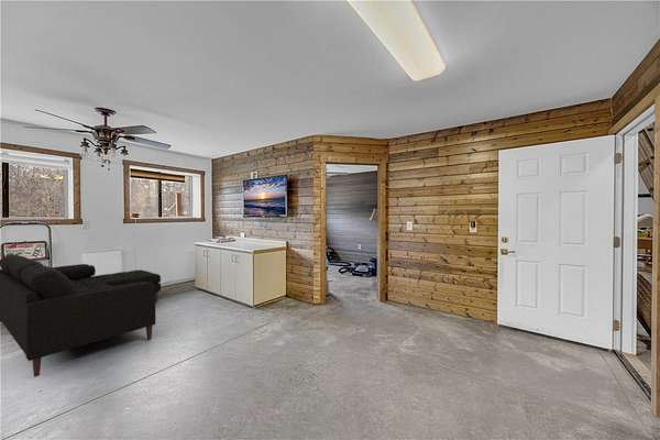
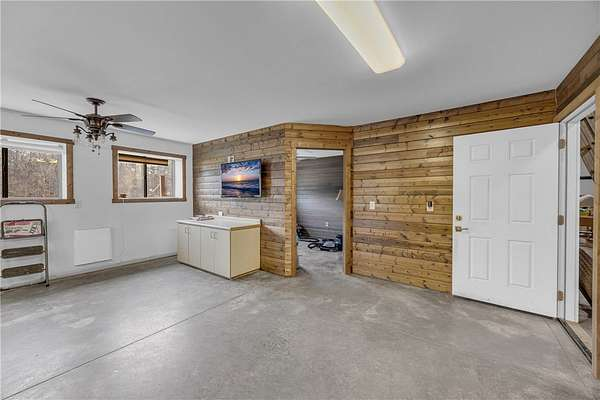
- sofa [0,253,162,378]
